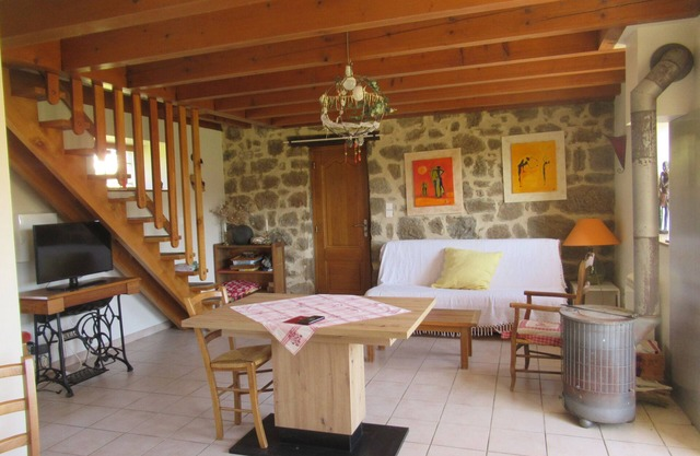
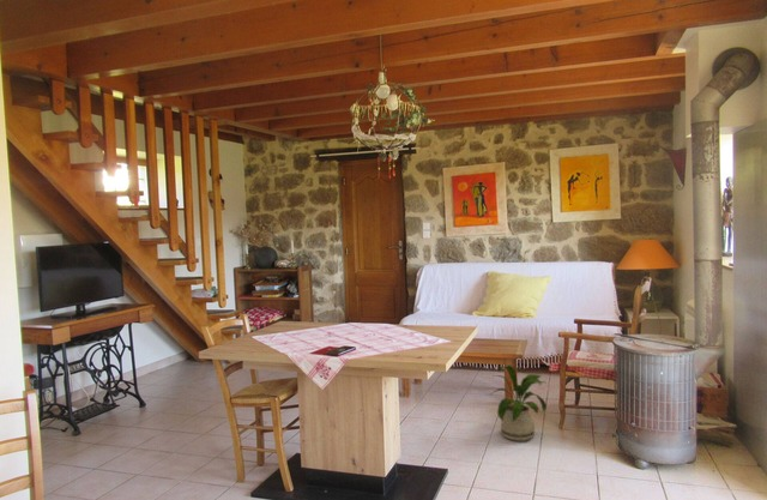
+ house plant [488,365,548,442]
